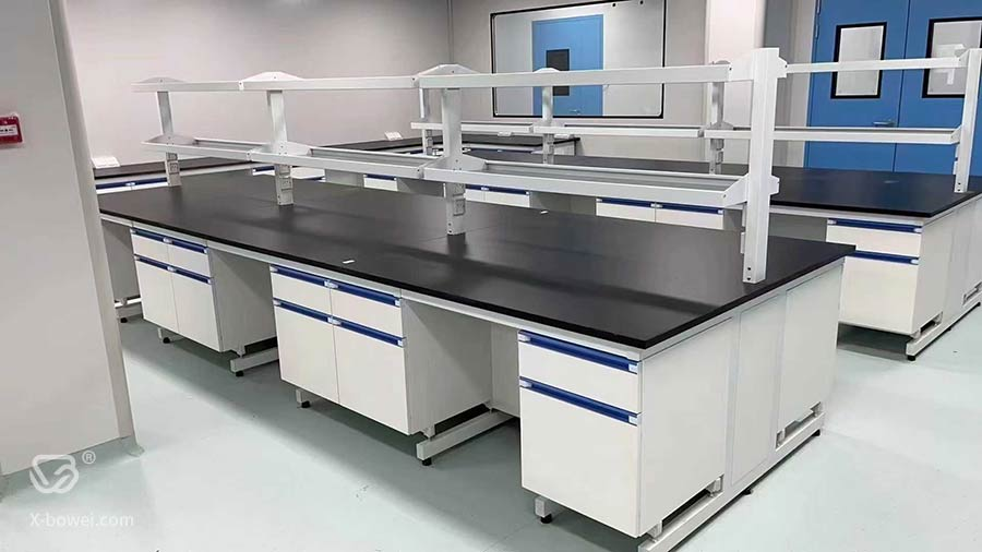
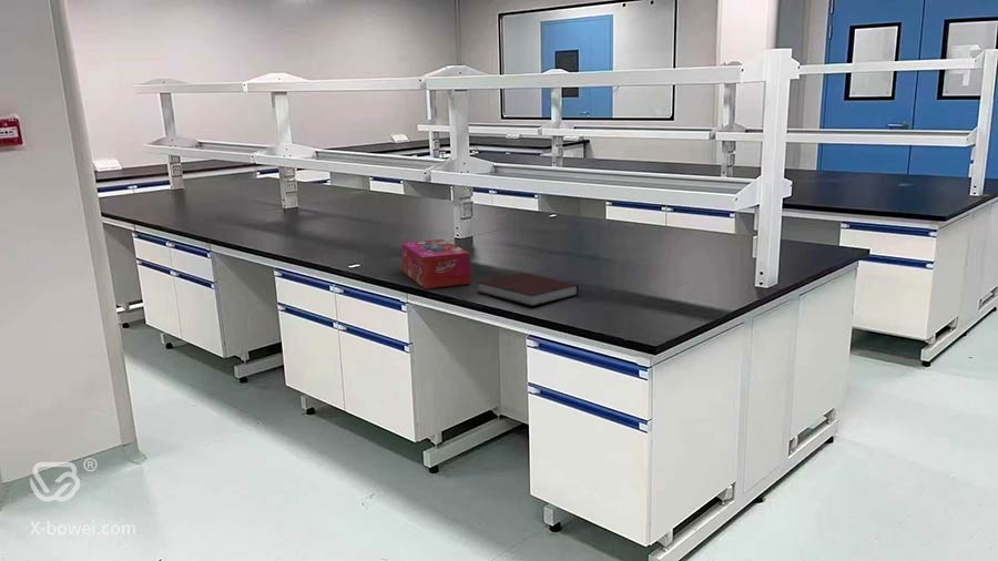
+ tissue box [400,238,471,289]
+ notebook [477,272,580,307]
